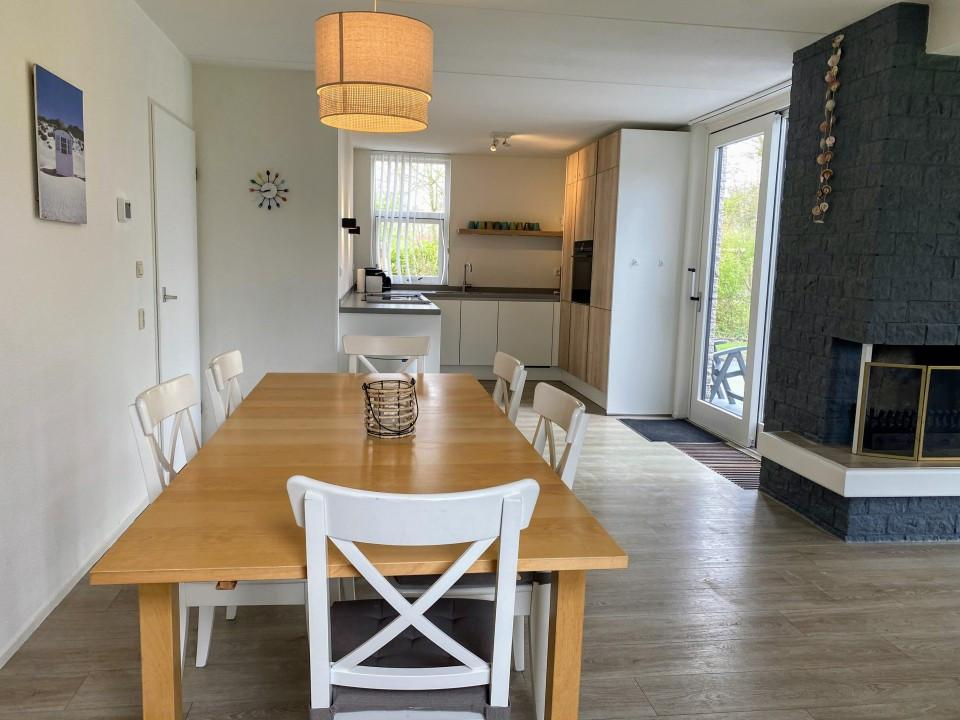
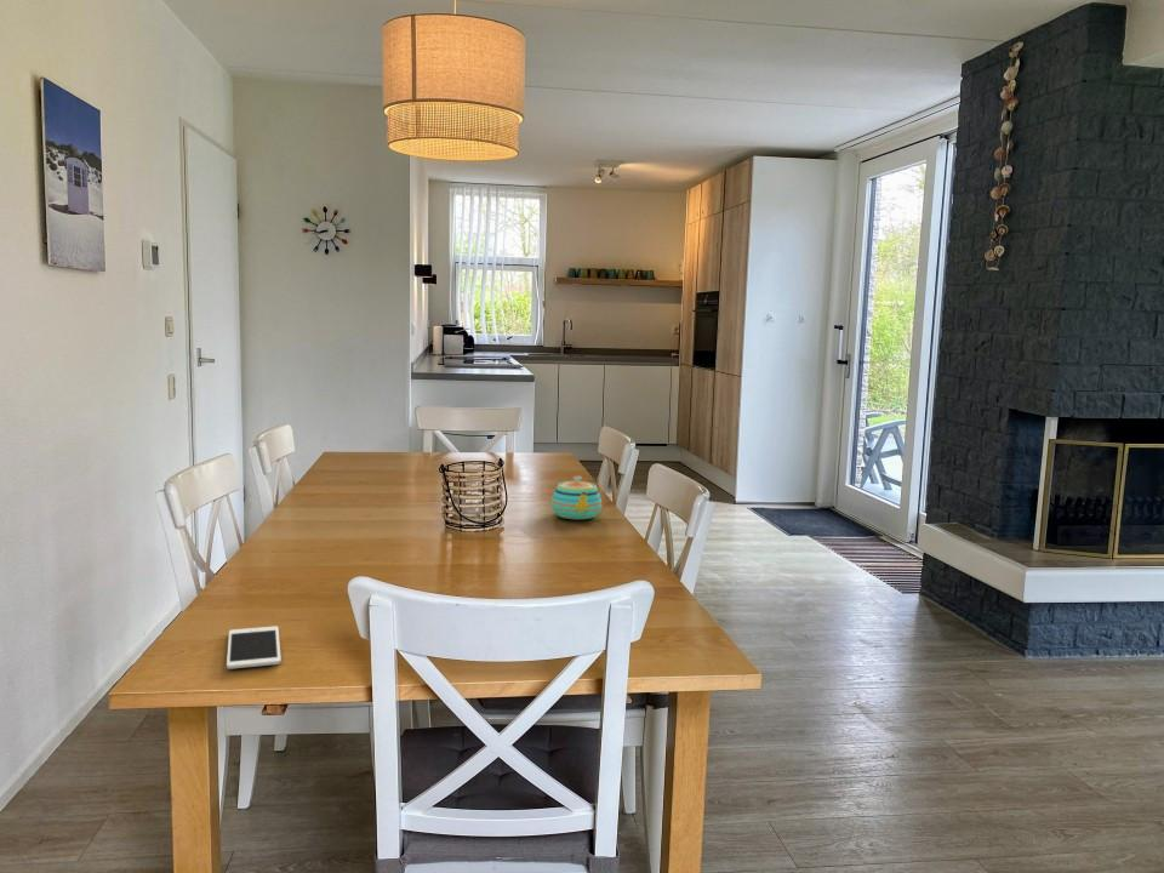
+ teapot [549,475,603,520]
+ cell phone [226,626,283,671]
